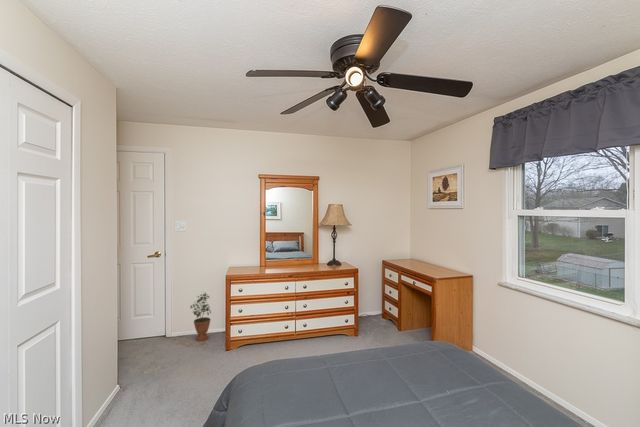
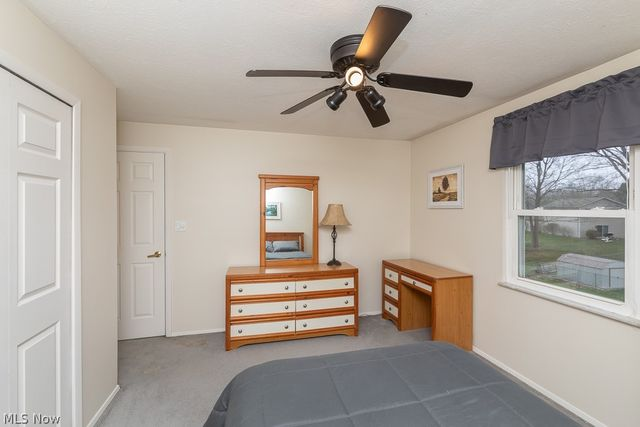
- potted plant [189,290,212,341]
